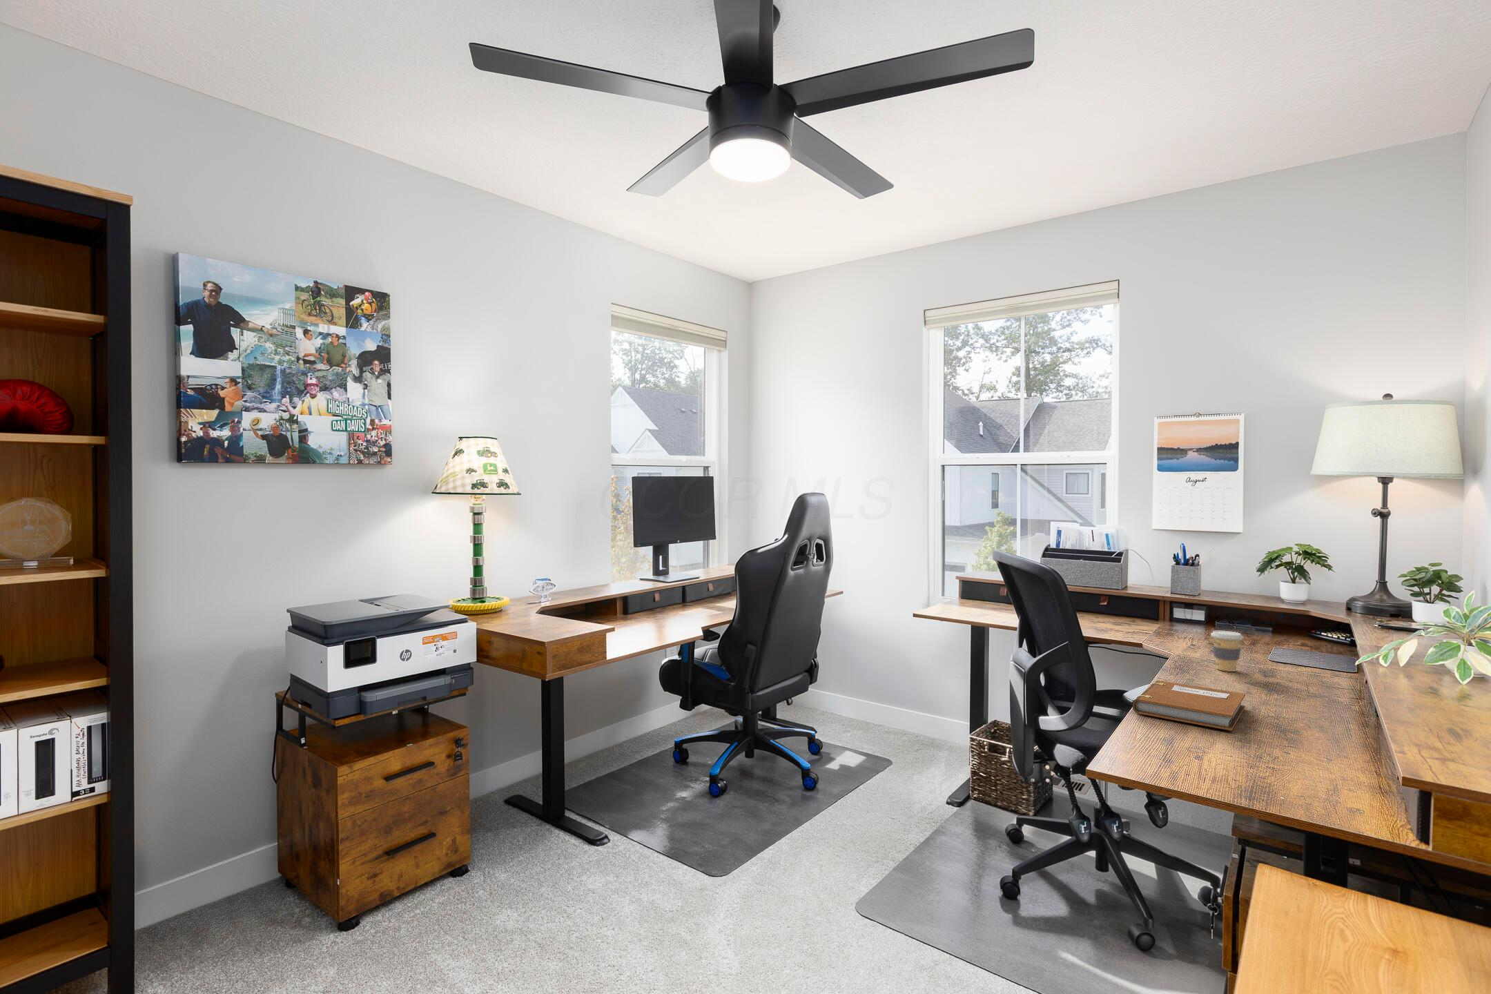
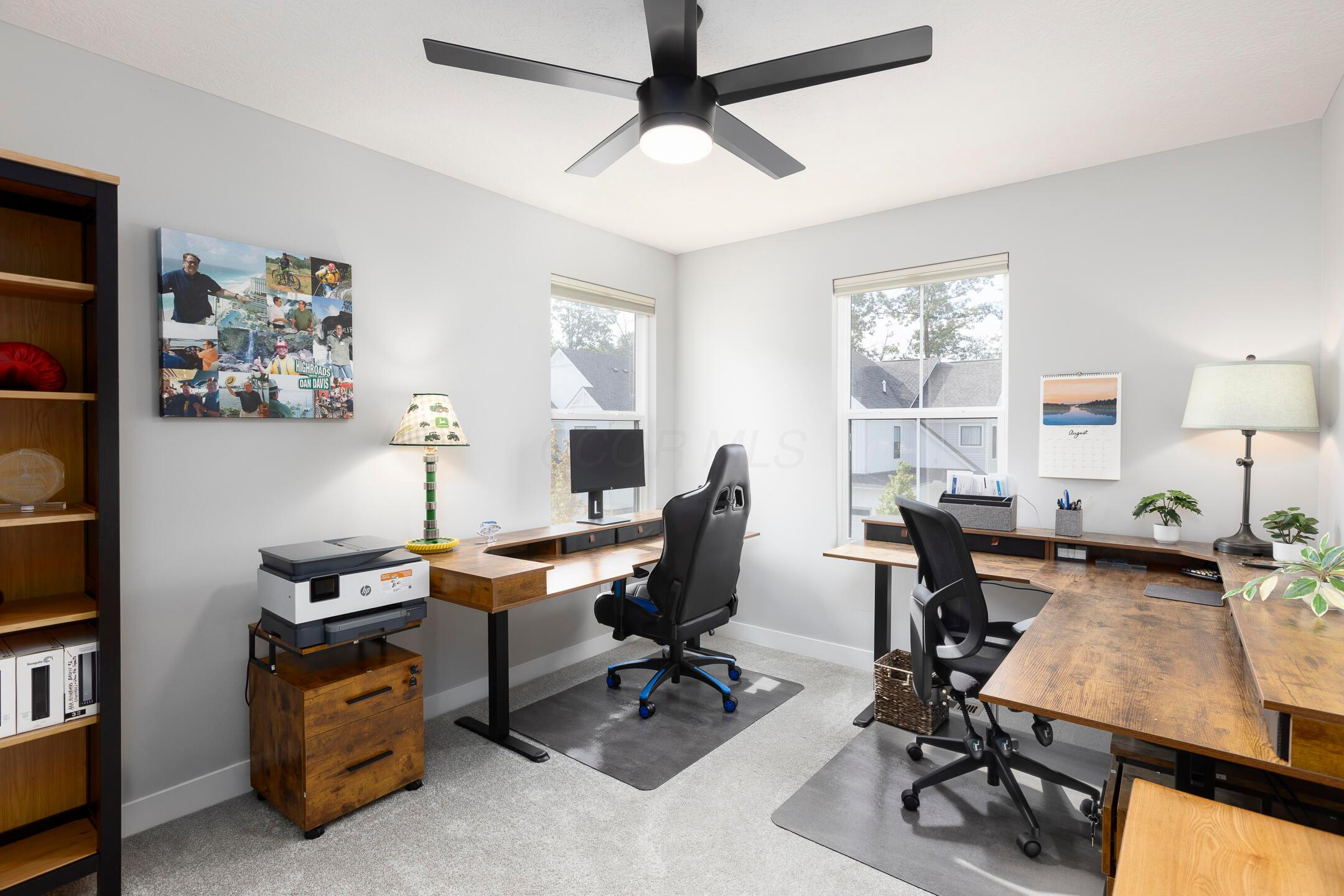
- notebook [1132,680,1246,732]
- coffee cup [1210,630,1244,672]
